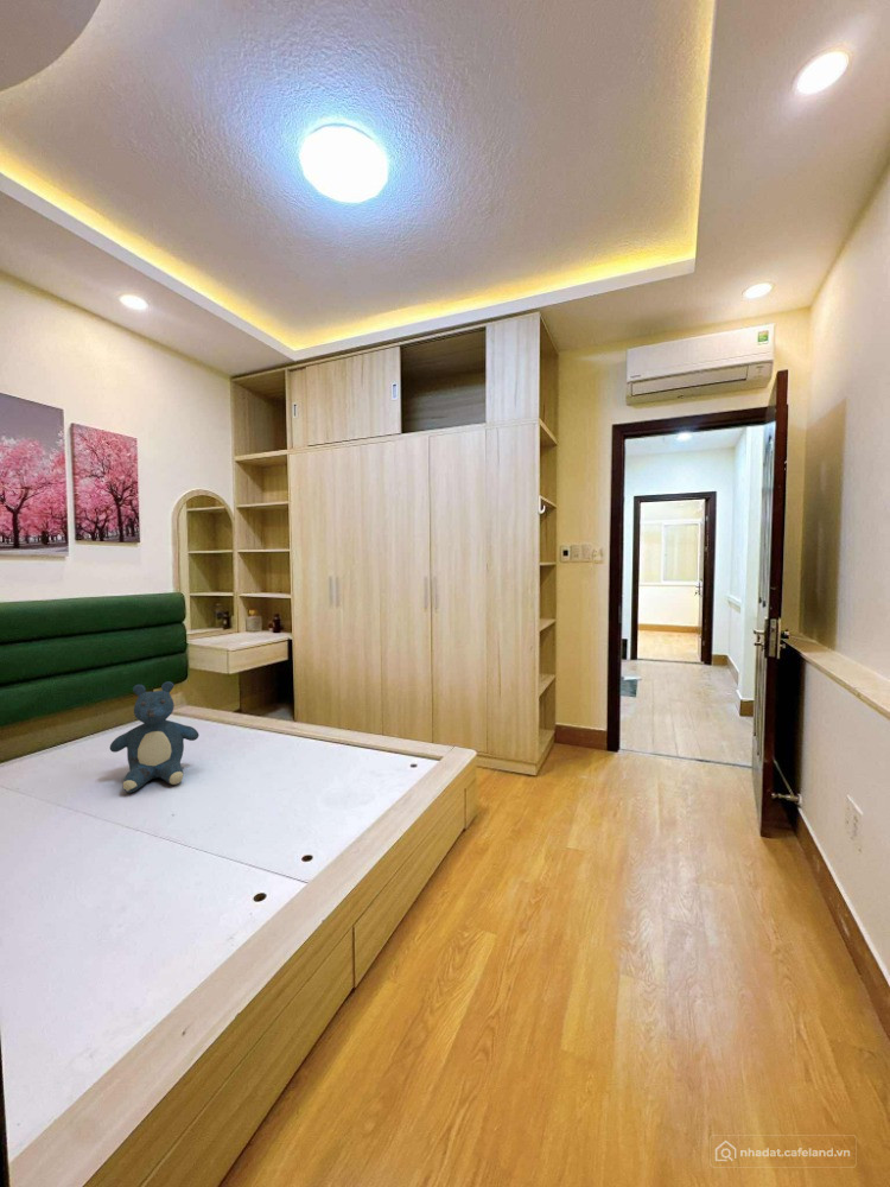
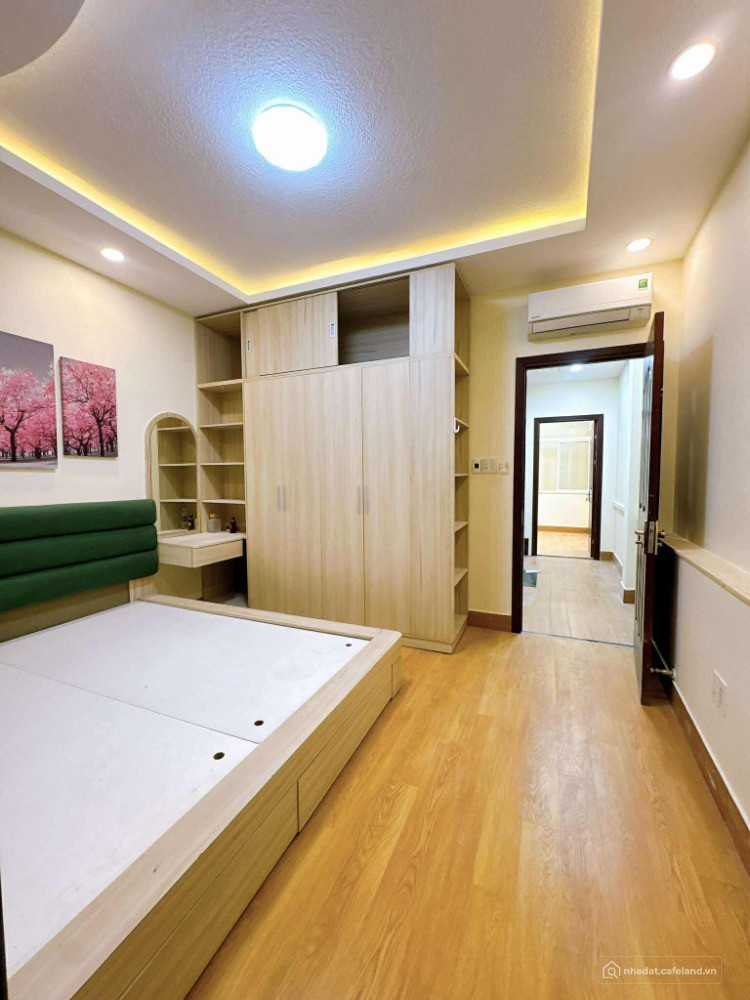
- teddy bear [109,680,201,794]
